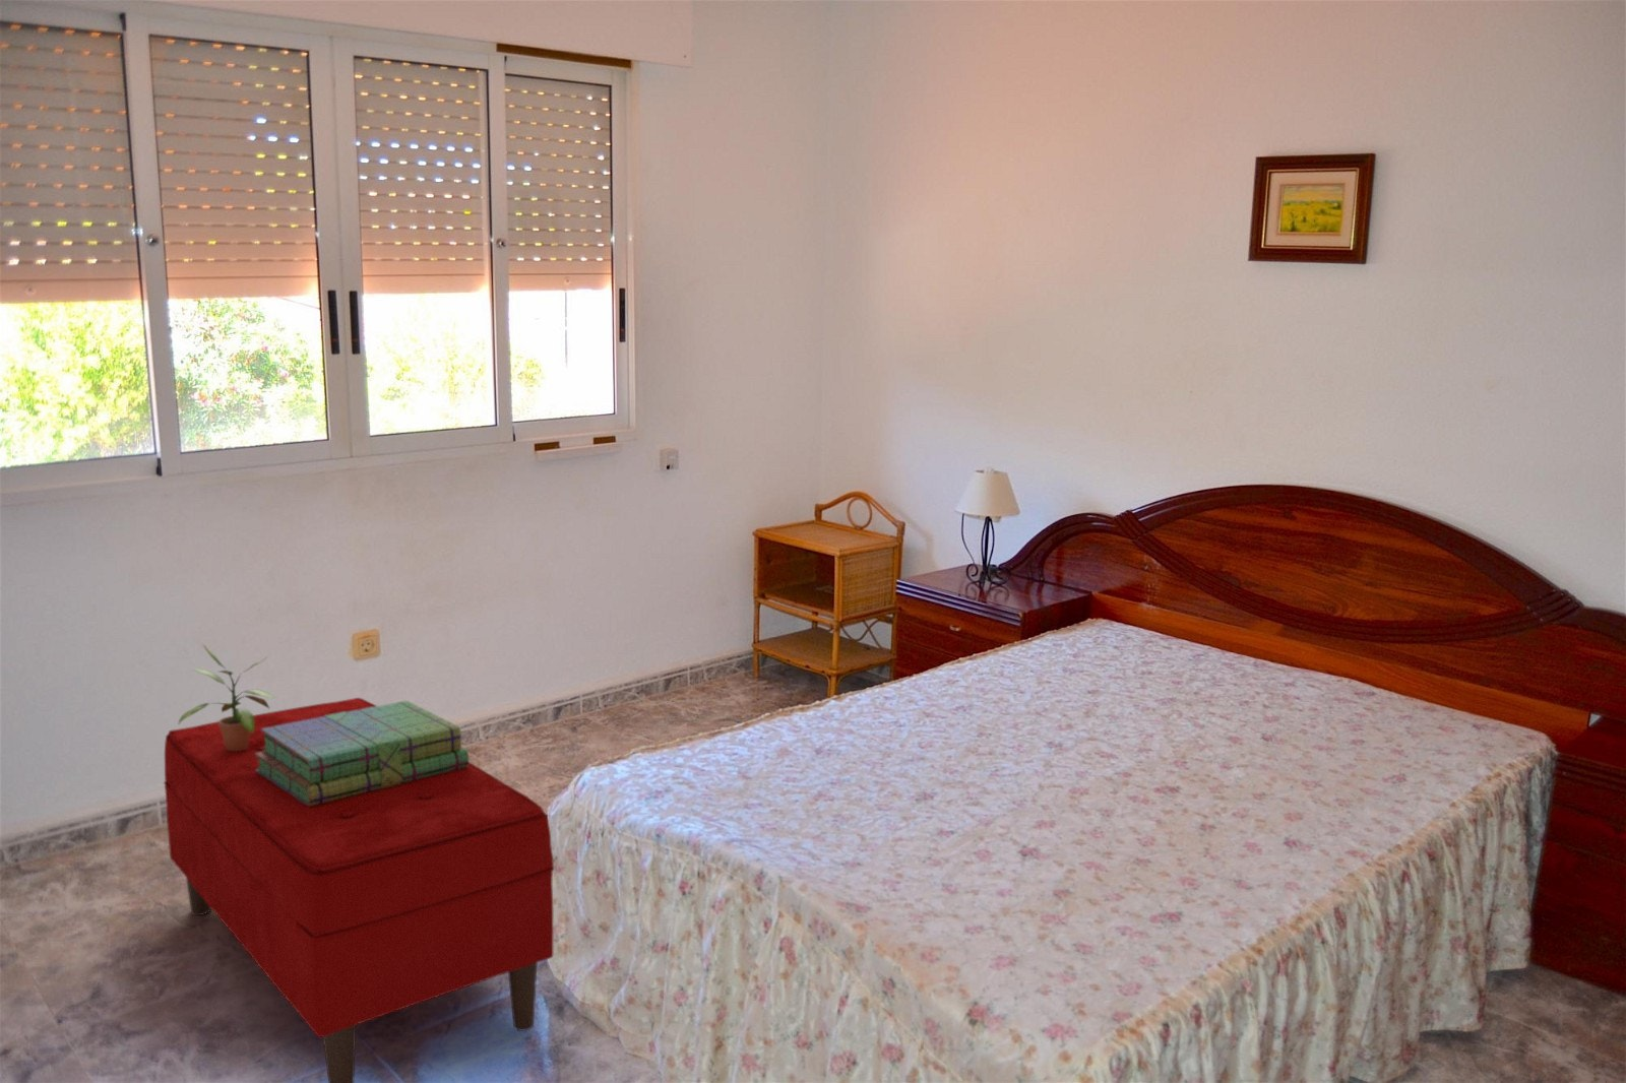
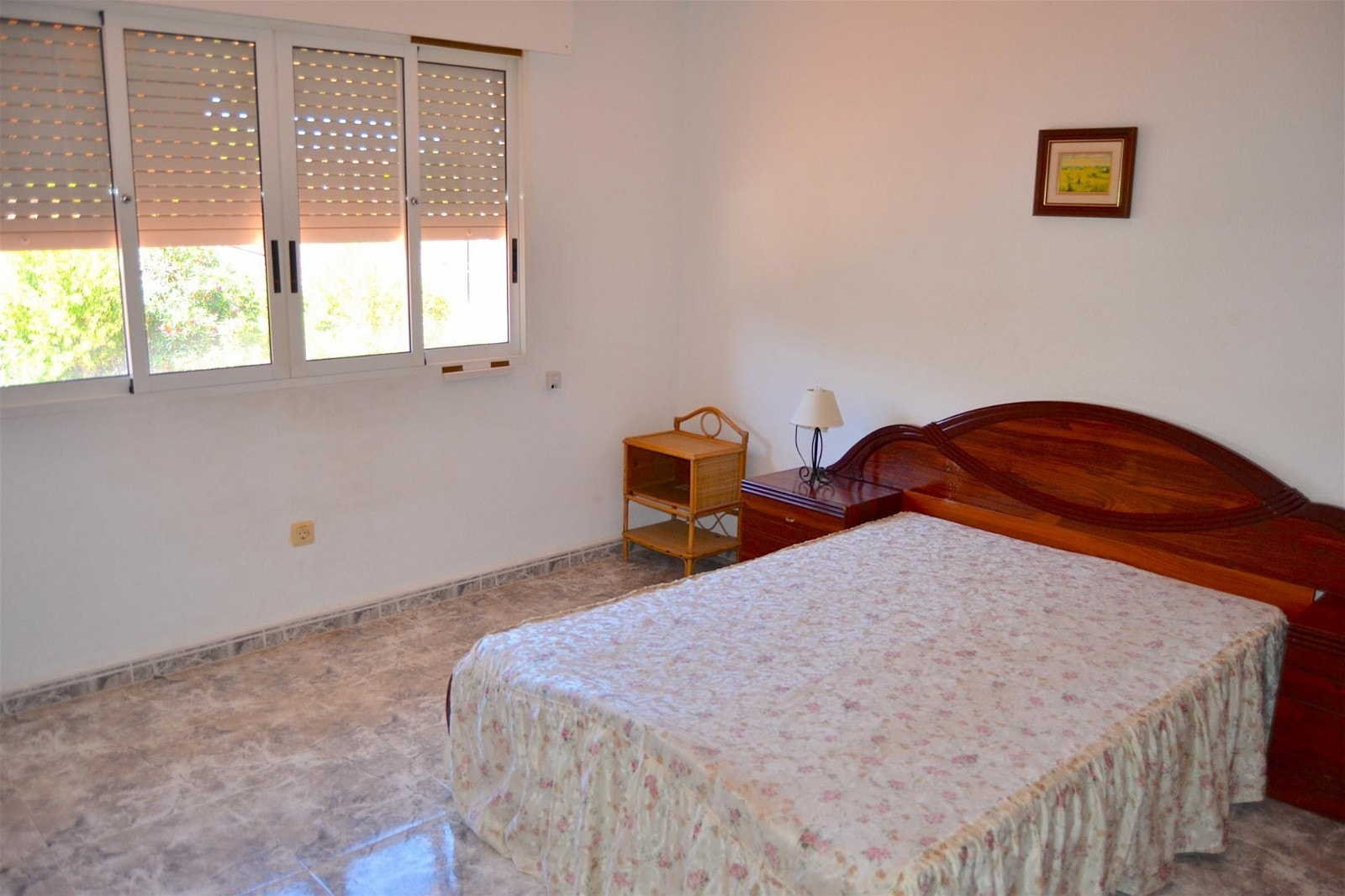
- potted plant [177,643,277,751]
- bench [163,697,555,1083]
- stack of books [255,700,469,806]
